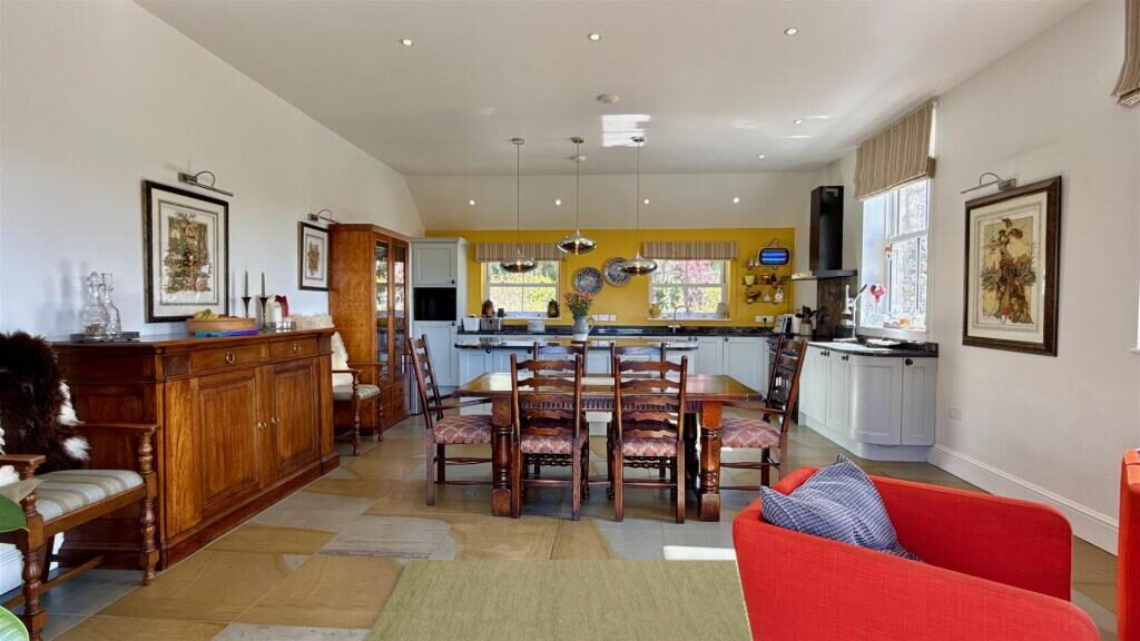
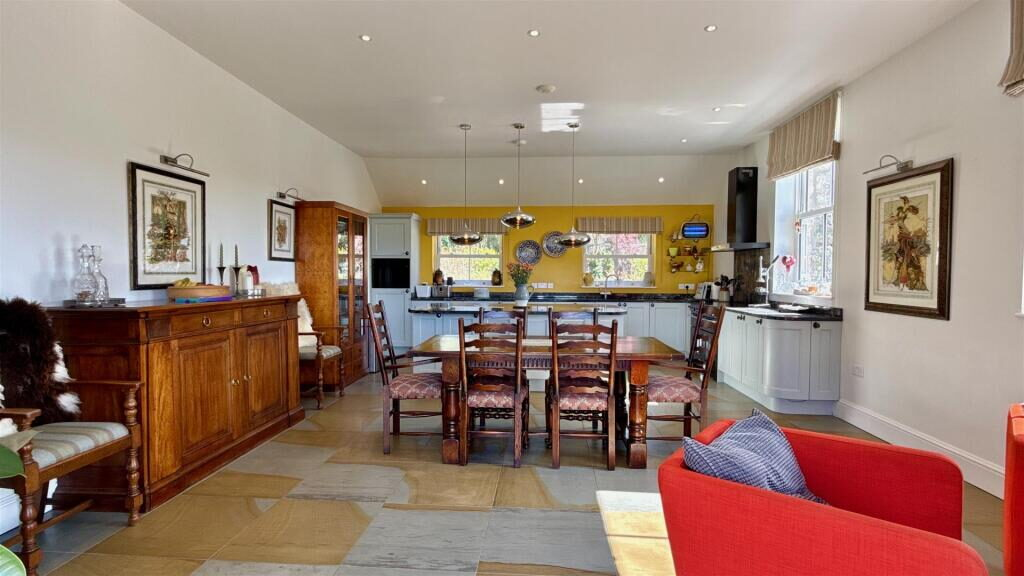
- rug [362,559,753,641]
